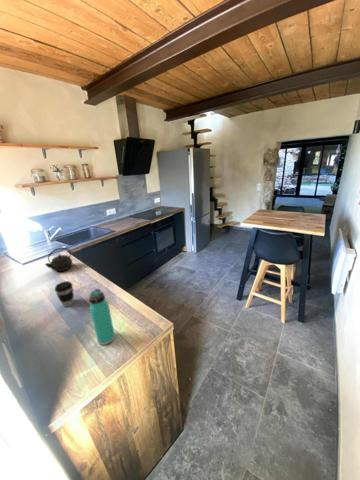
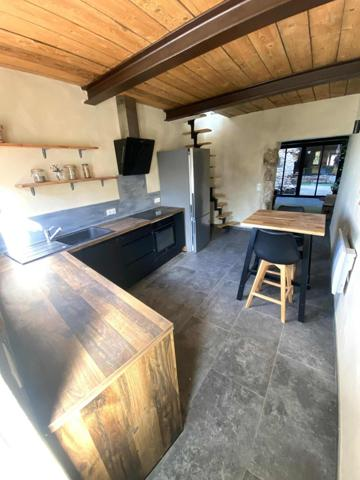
- kettle [44,247,73,273]
- thermos bottle [88,288,116,346]
- coffee cup [54,280,75,308]
